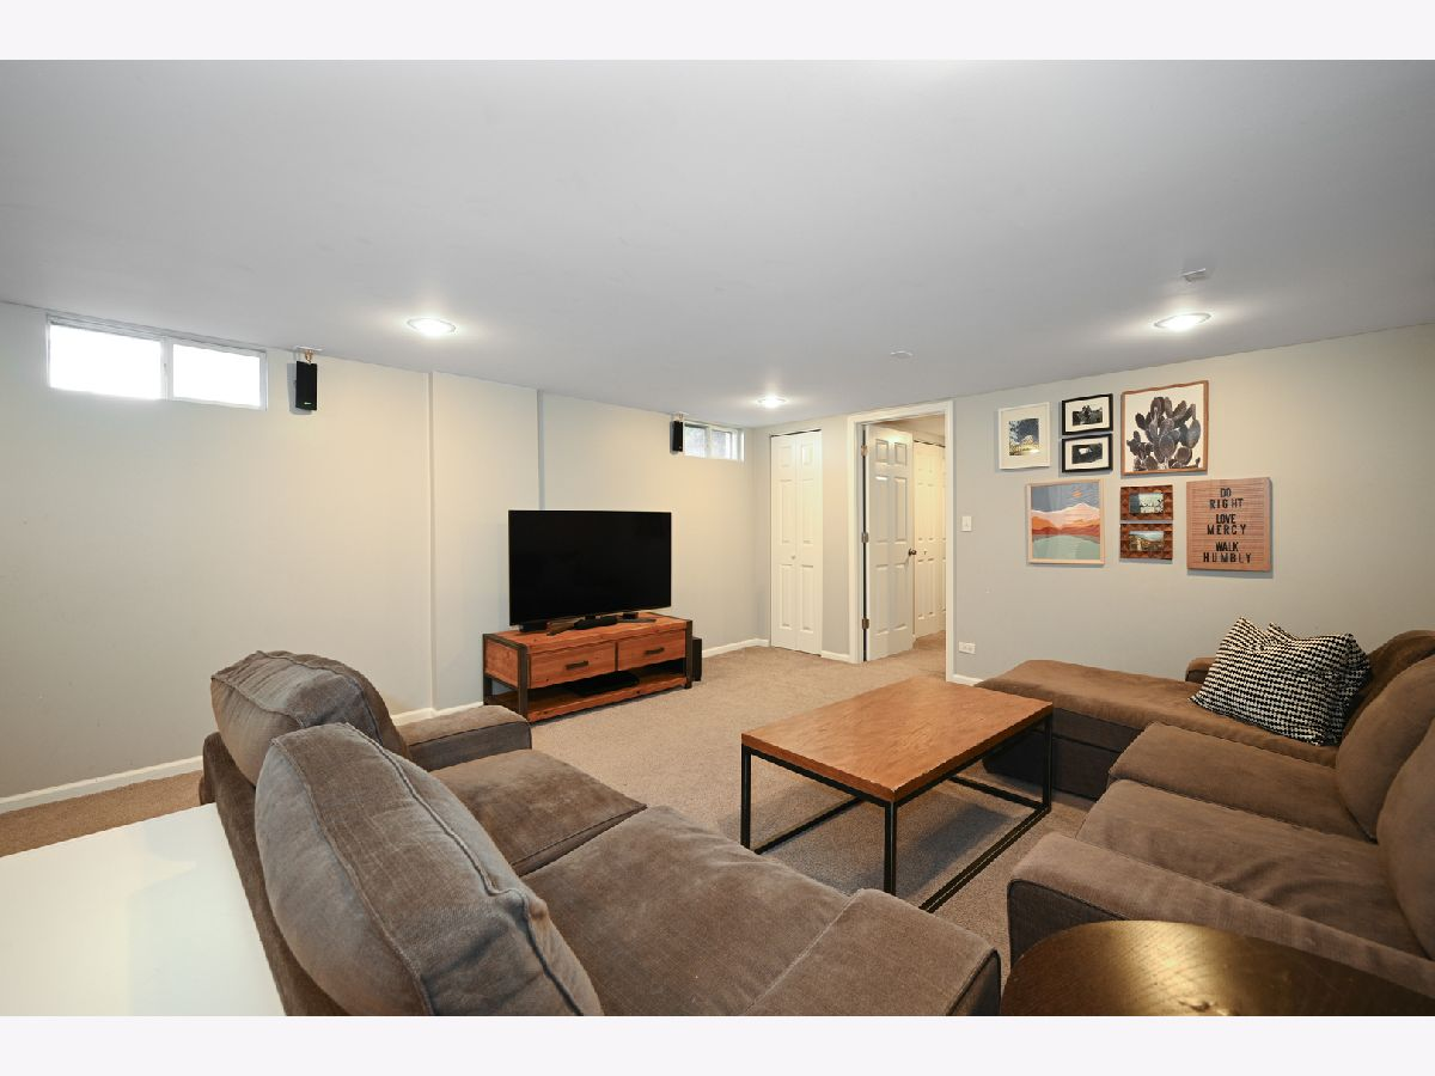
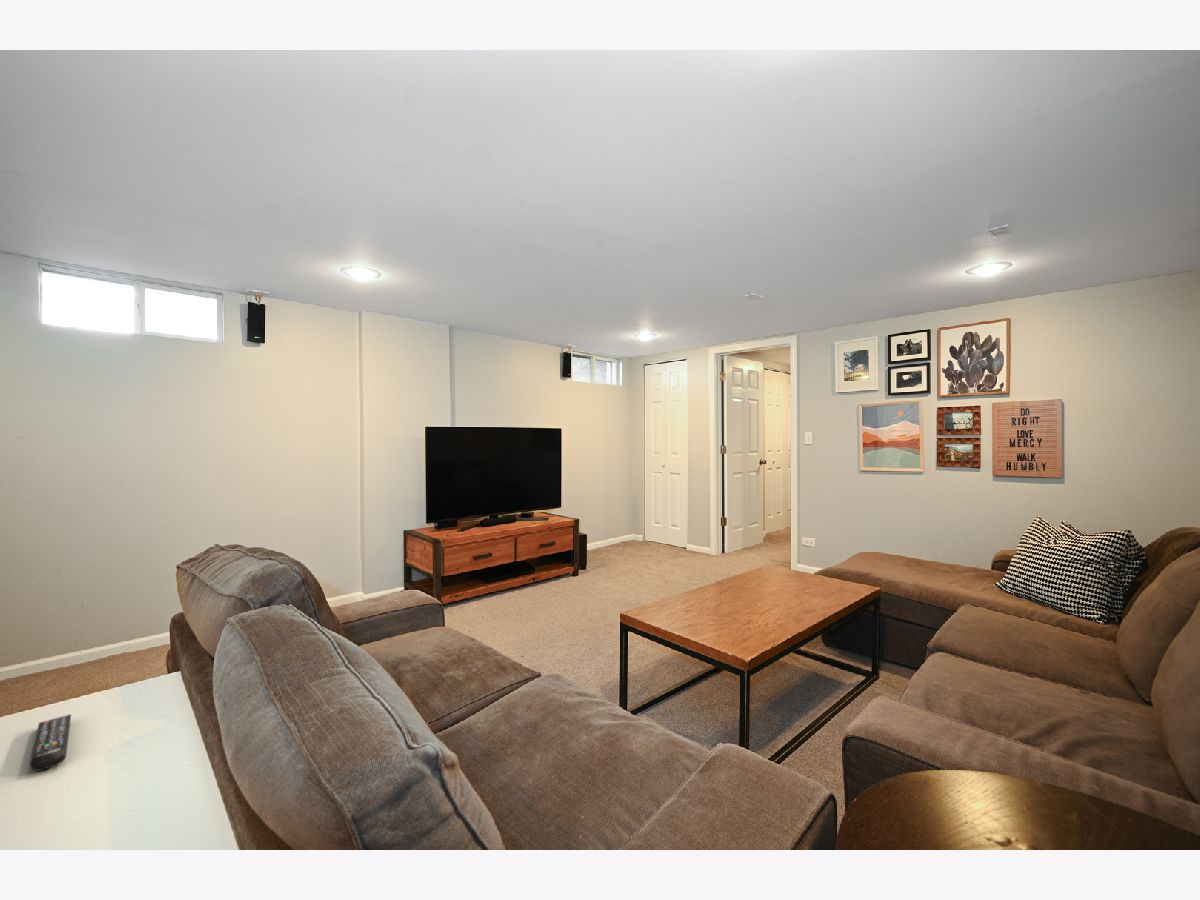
+ remote control [29,713,72,772]
